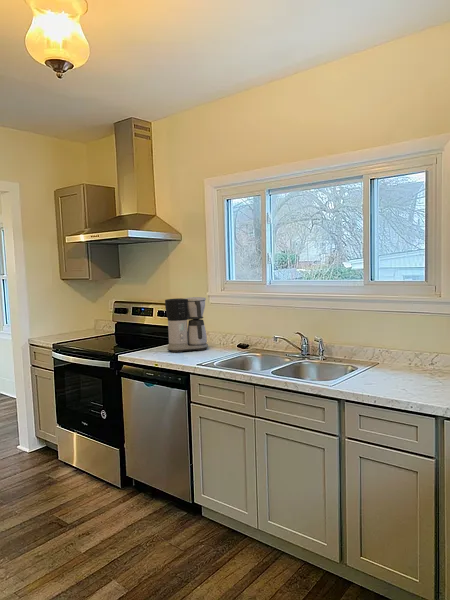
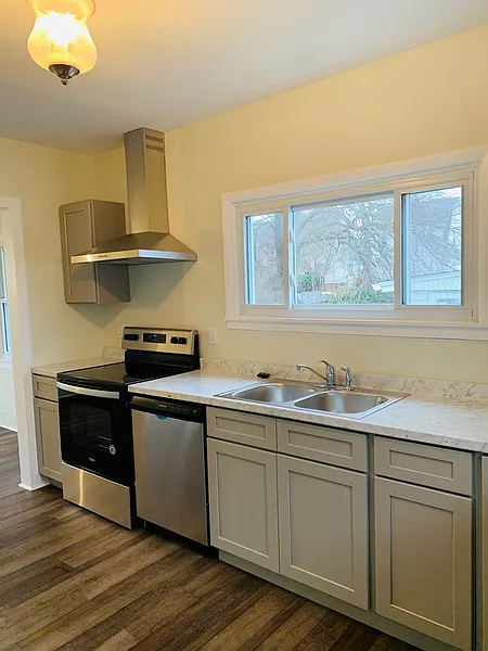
- coffee maker [164,296,209,354]
